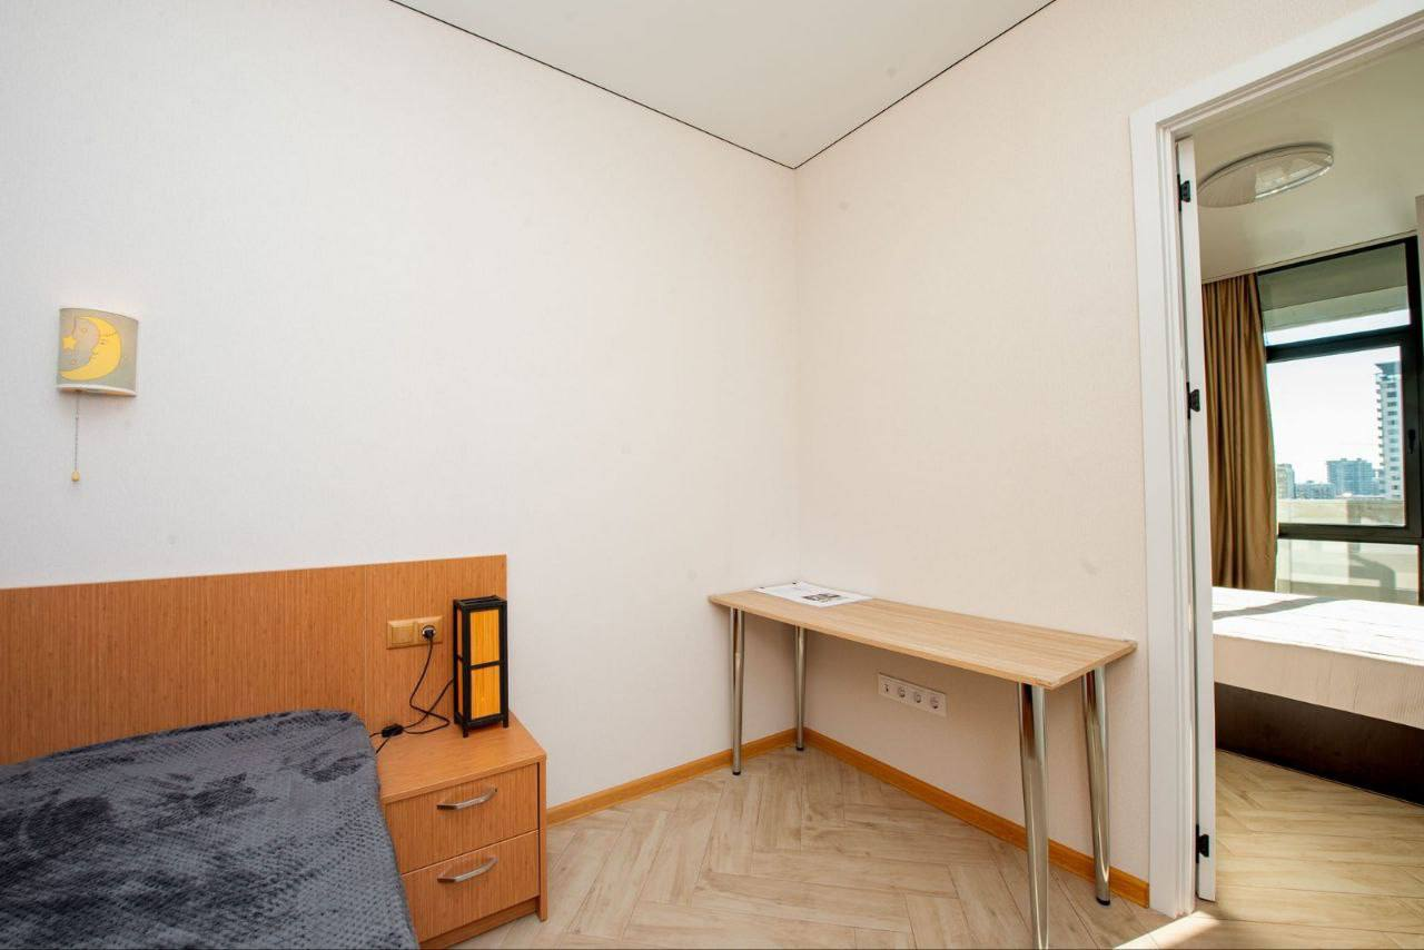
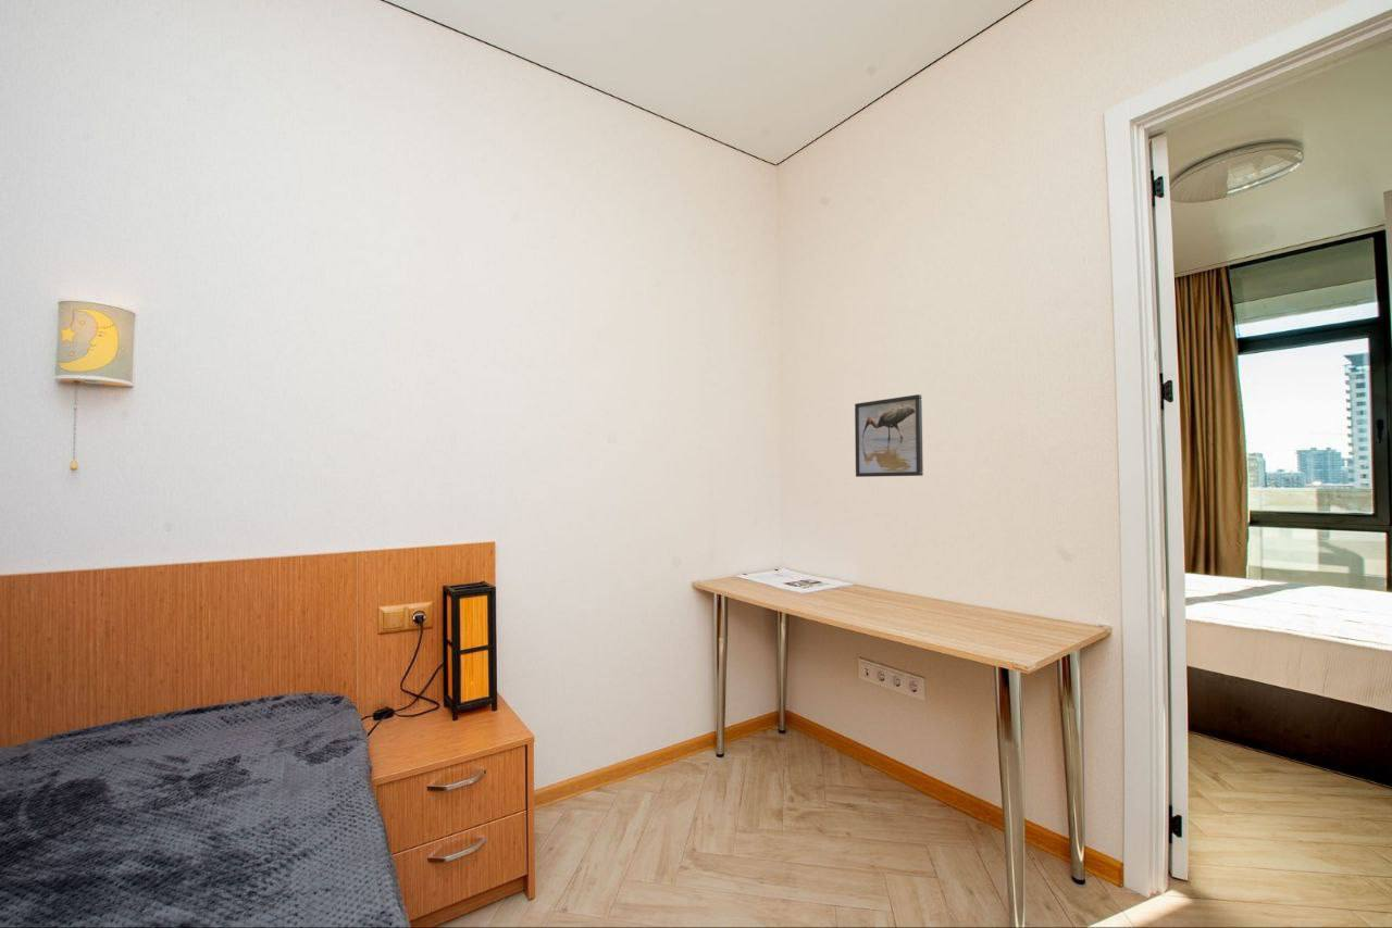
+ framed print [854,393,924,478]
